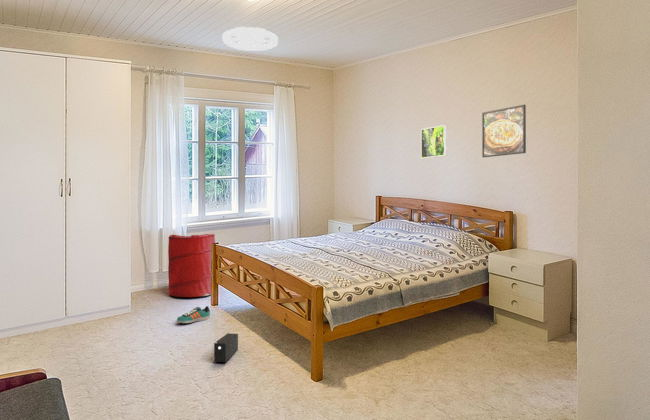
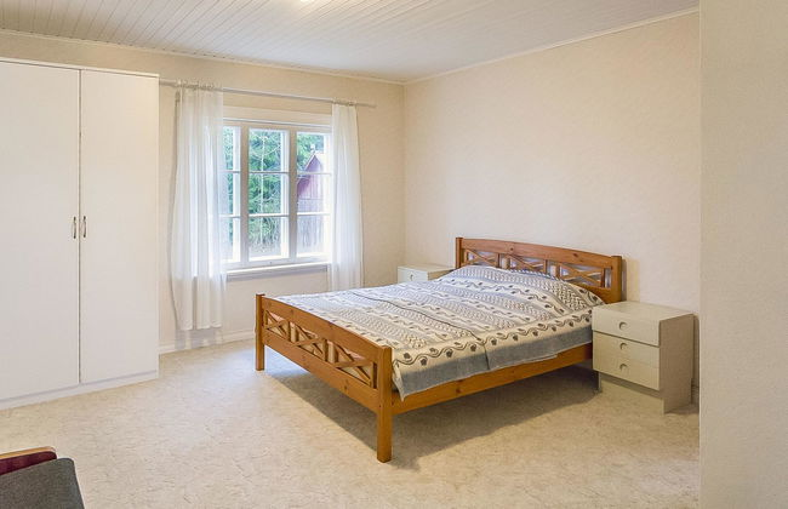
- sneaker [176,305,211,324]
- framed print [420,124,447,159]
- laundry hamper [167,233,216,298]
- ceiling light [222,26,279,52]
- speaker [213,333,239,363]
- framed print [481,104,527,158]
